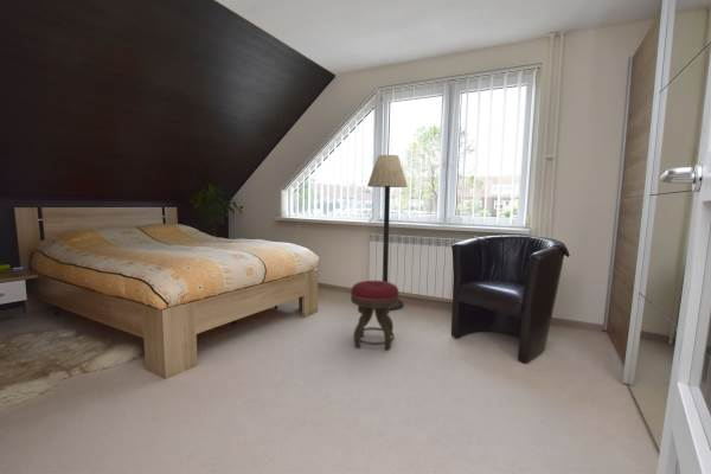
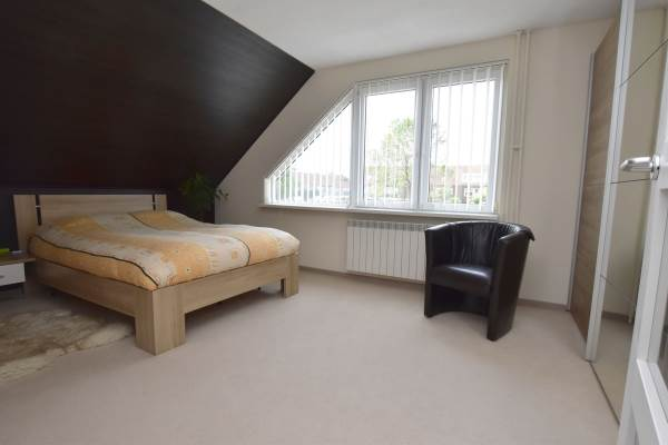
- stool [350,280,399,352]
- floor lamp [366,154,409,312]
